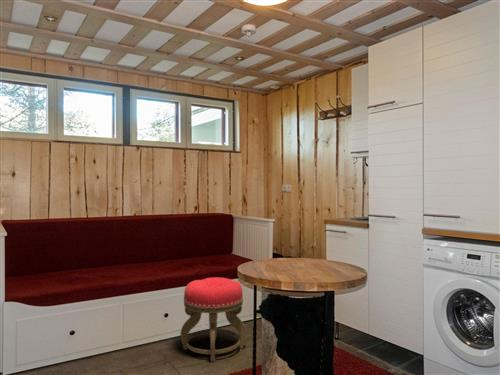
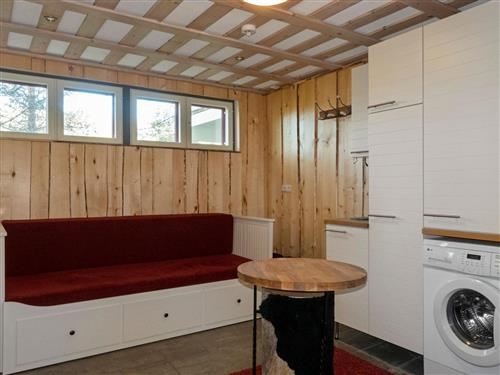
- stool [180,276,247,363]
